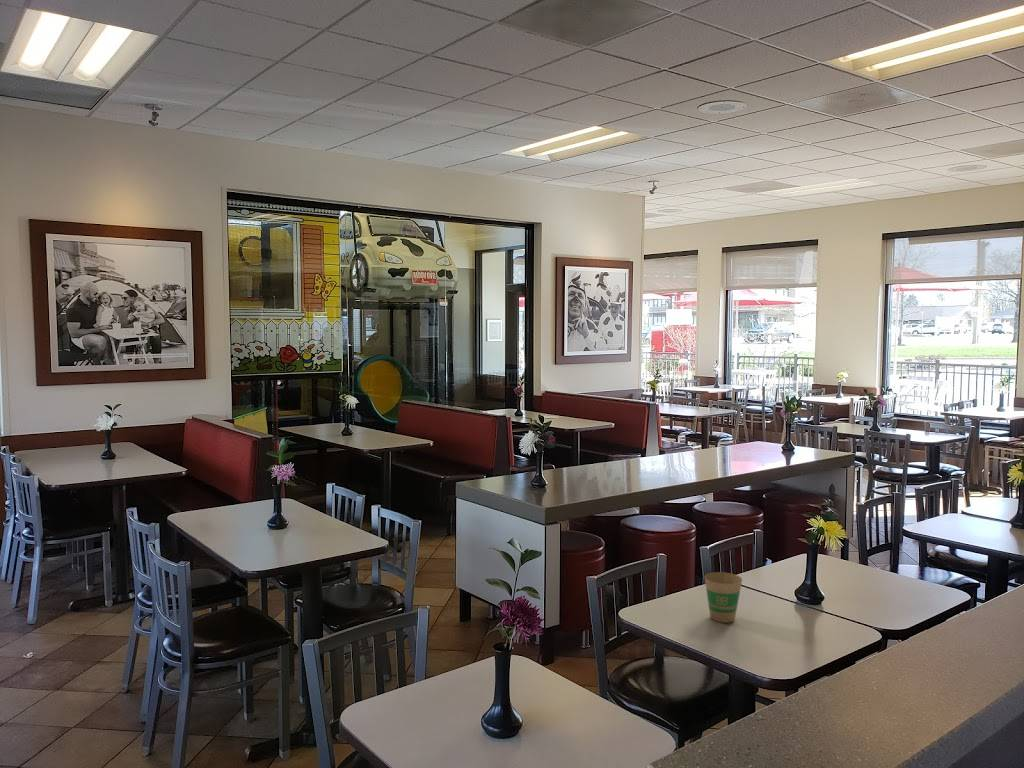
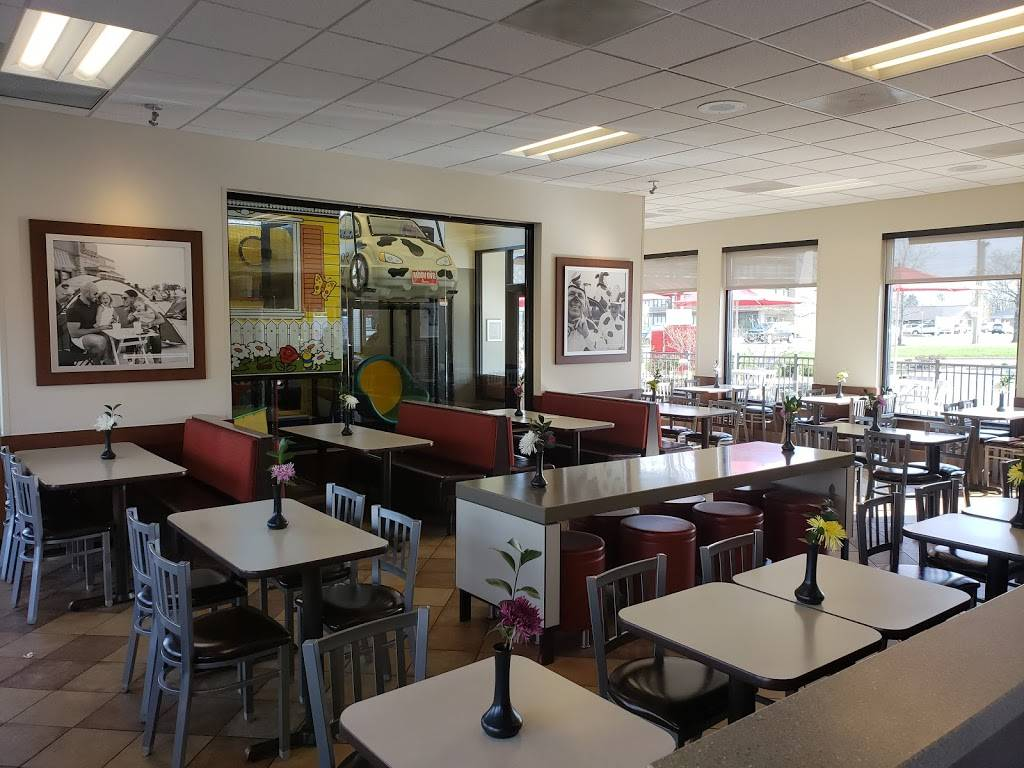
- paper cup [704,571,743,624]
